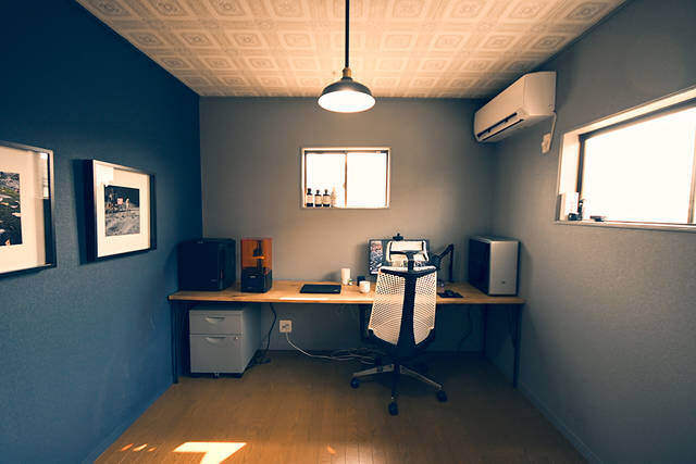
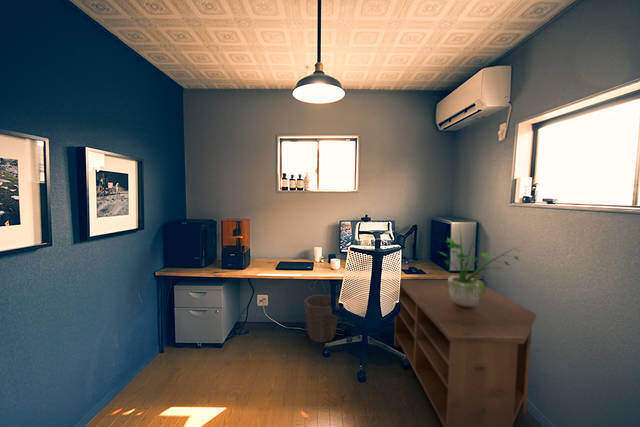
+ waste bin [303,293,339,343]
+ potted plant [438,224,525,307]
+ tv stand [393,279,538,427]
